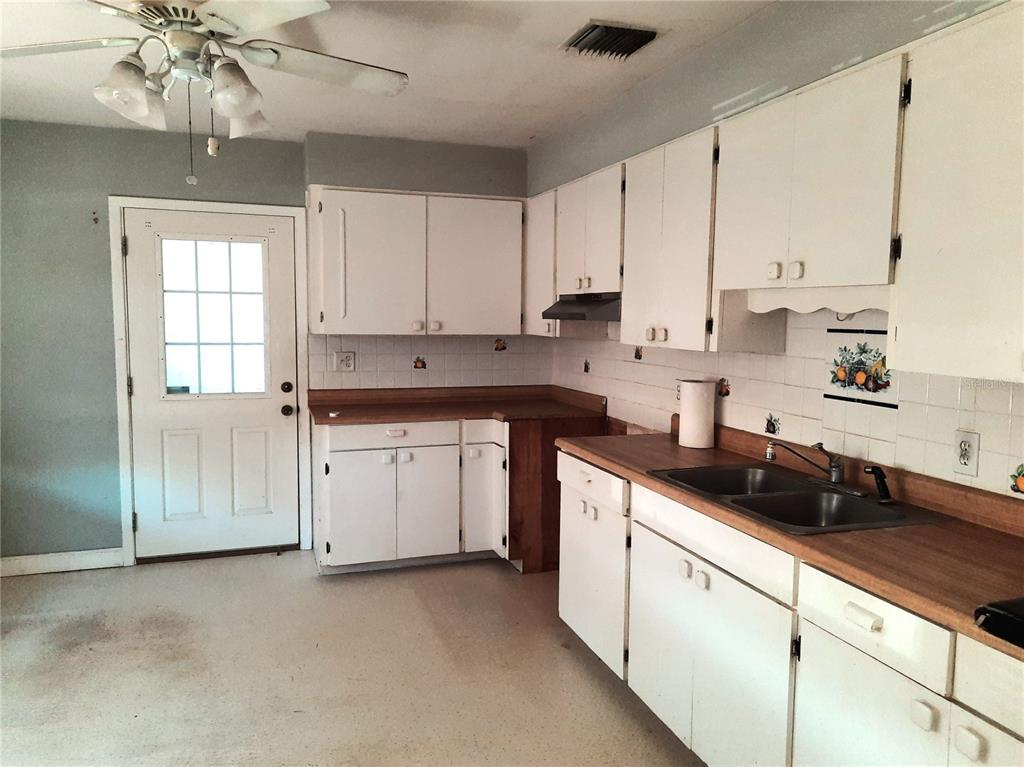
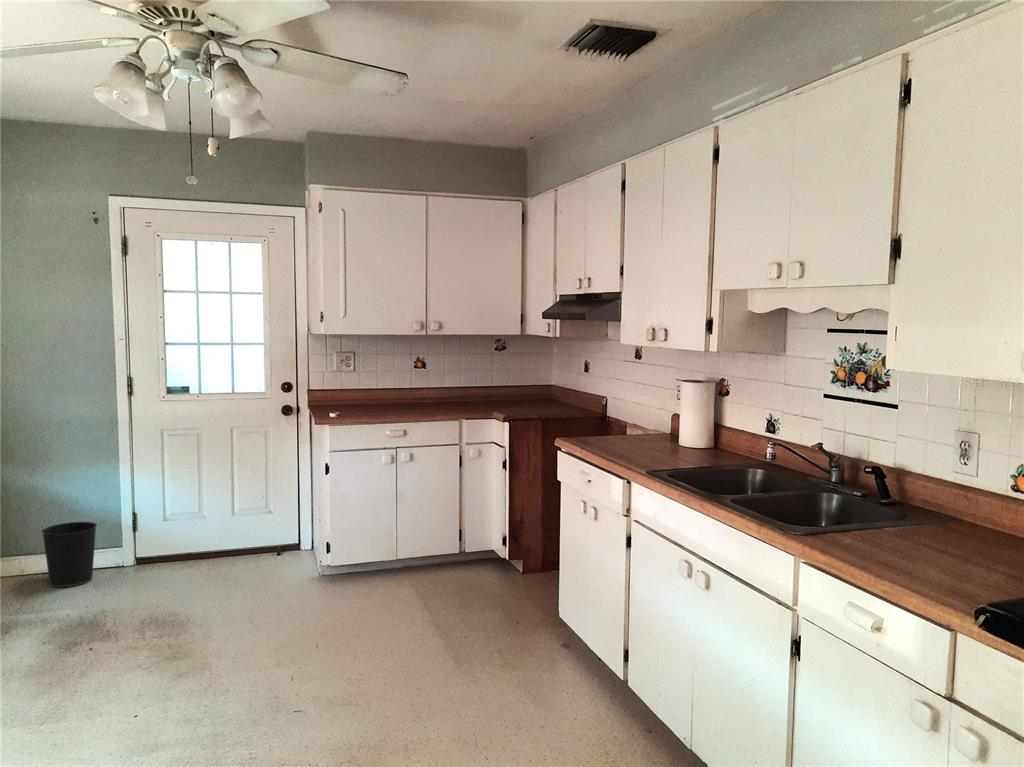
+ wastebasket [40,521,98,588]
